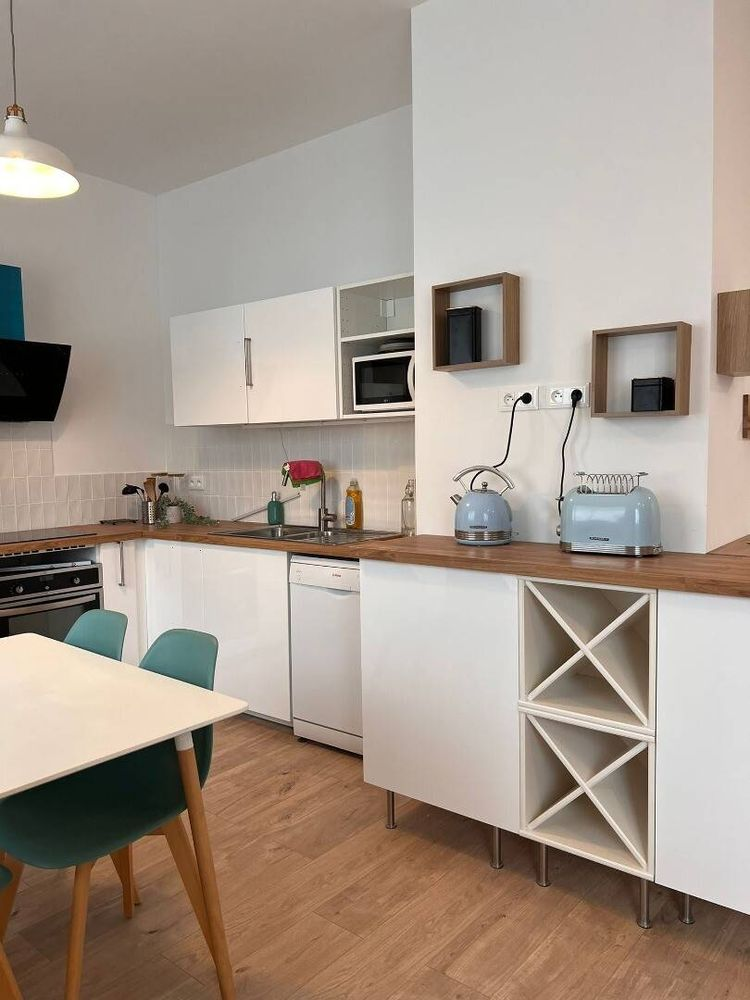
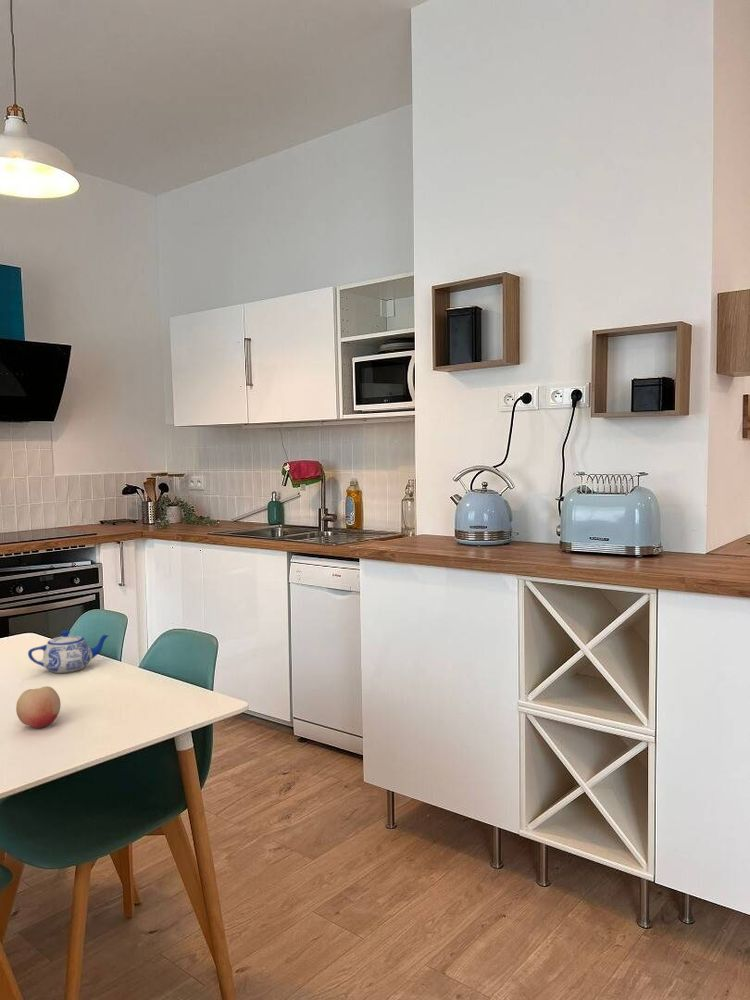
+ fruit [15,685,62,729]
+ teapot [27,629,111,674]
